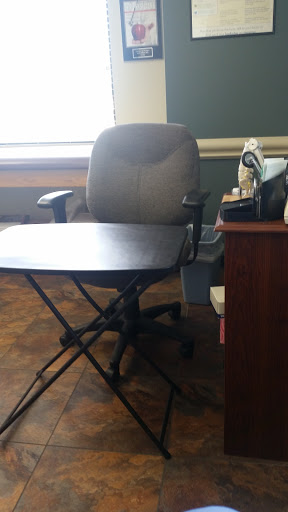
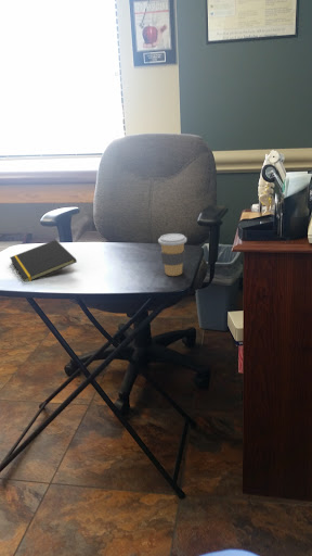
+ coffee cup [157,232,187,277]
+ notepad [9,239,78,282]
